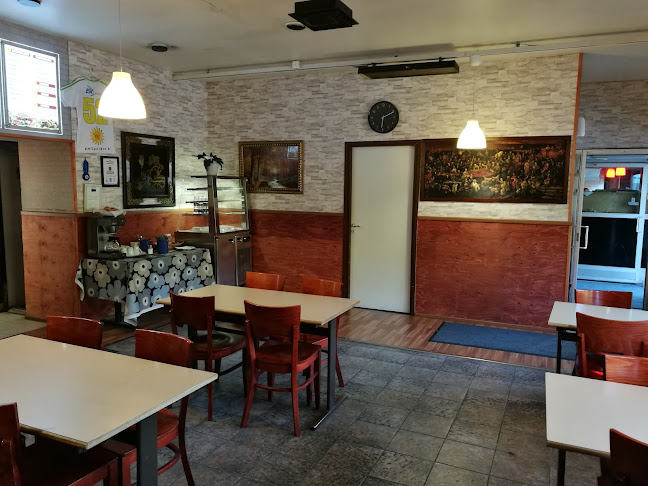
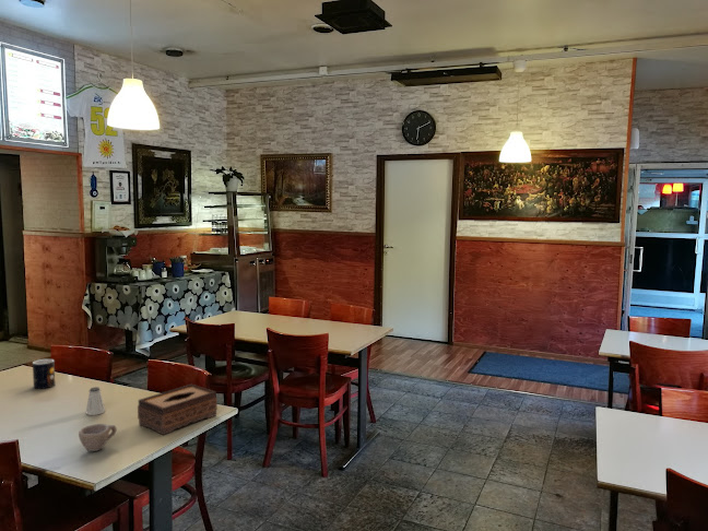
+ mug [32,358,56,390]
+ cup [78,423,118,452]
+ tissue box [137,384,219,436]
+ saltshaker [85,386,106,416]
